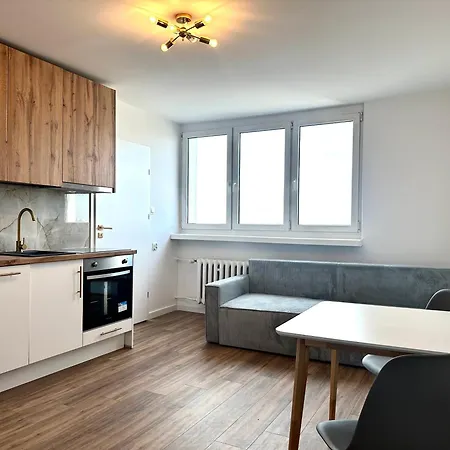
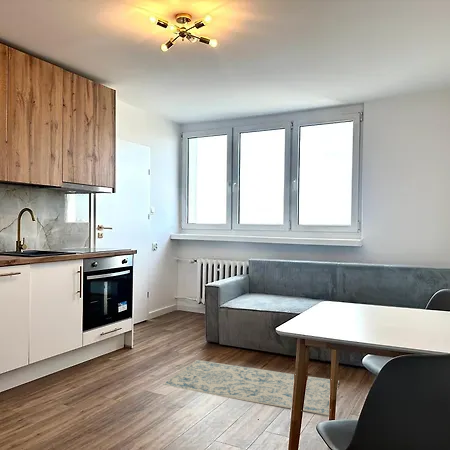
+ rug [162,359,340,416]
